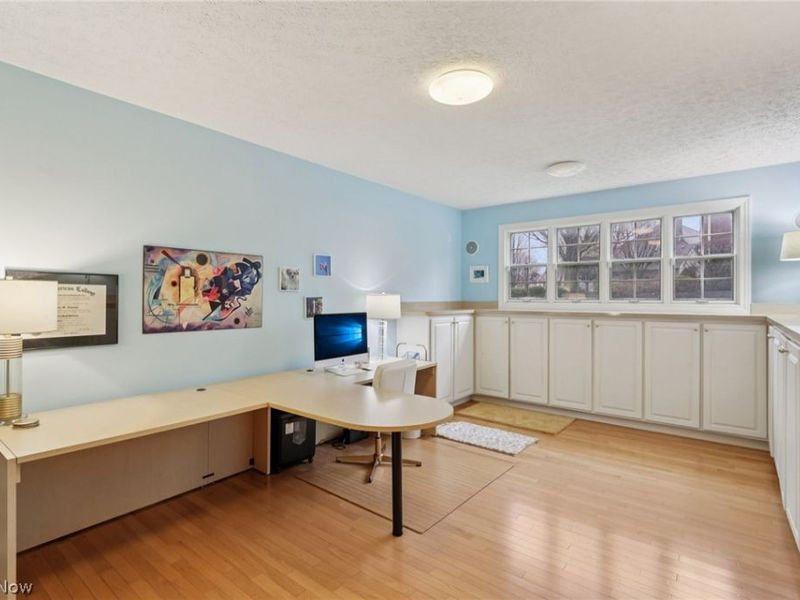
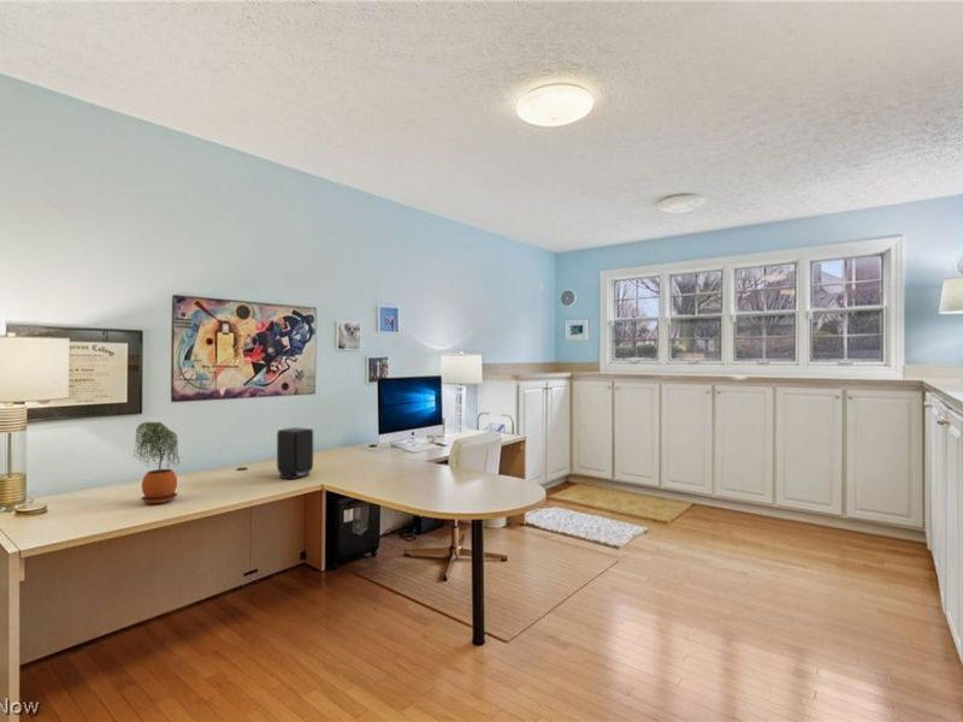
+ potted plant [132,421,181,504]
+ speaker [276,426,314,480]
